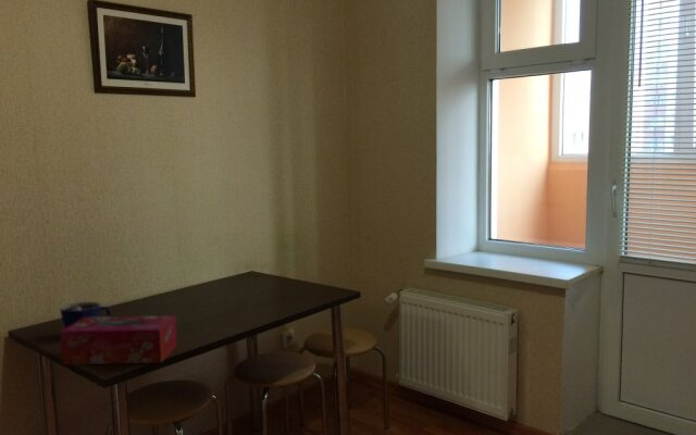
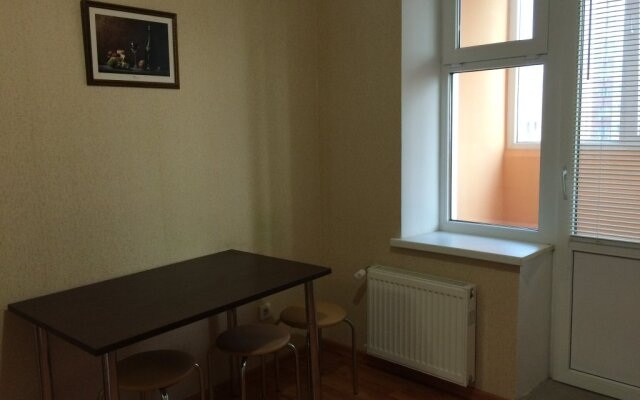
- cup [59,301,112,328]
- tissue box [59,314,178,365]
